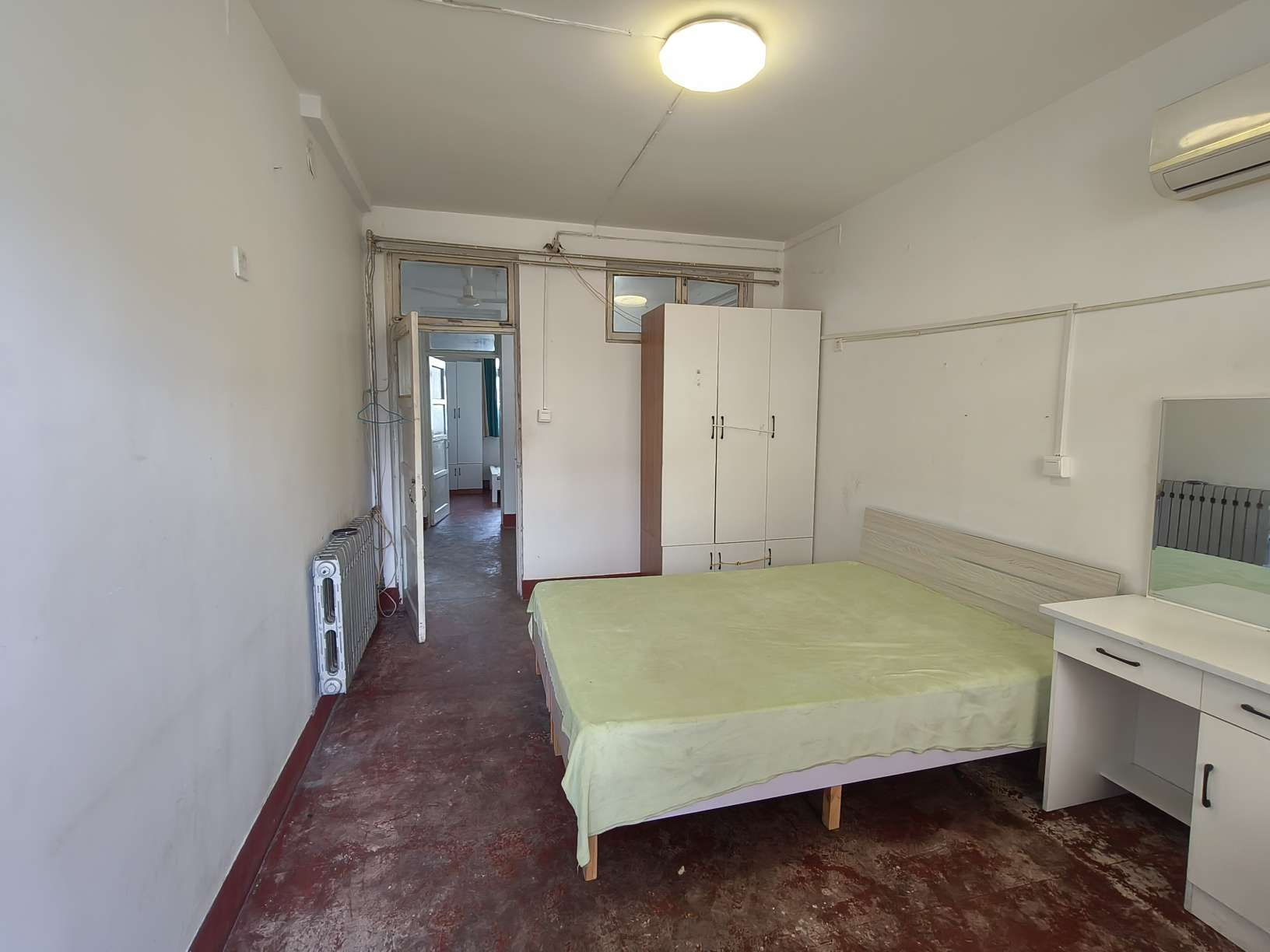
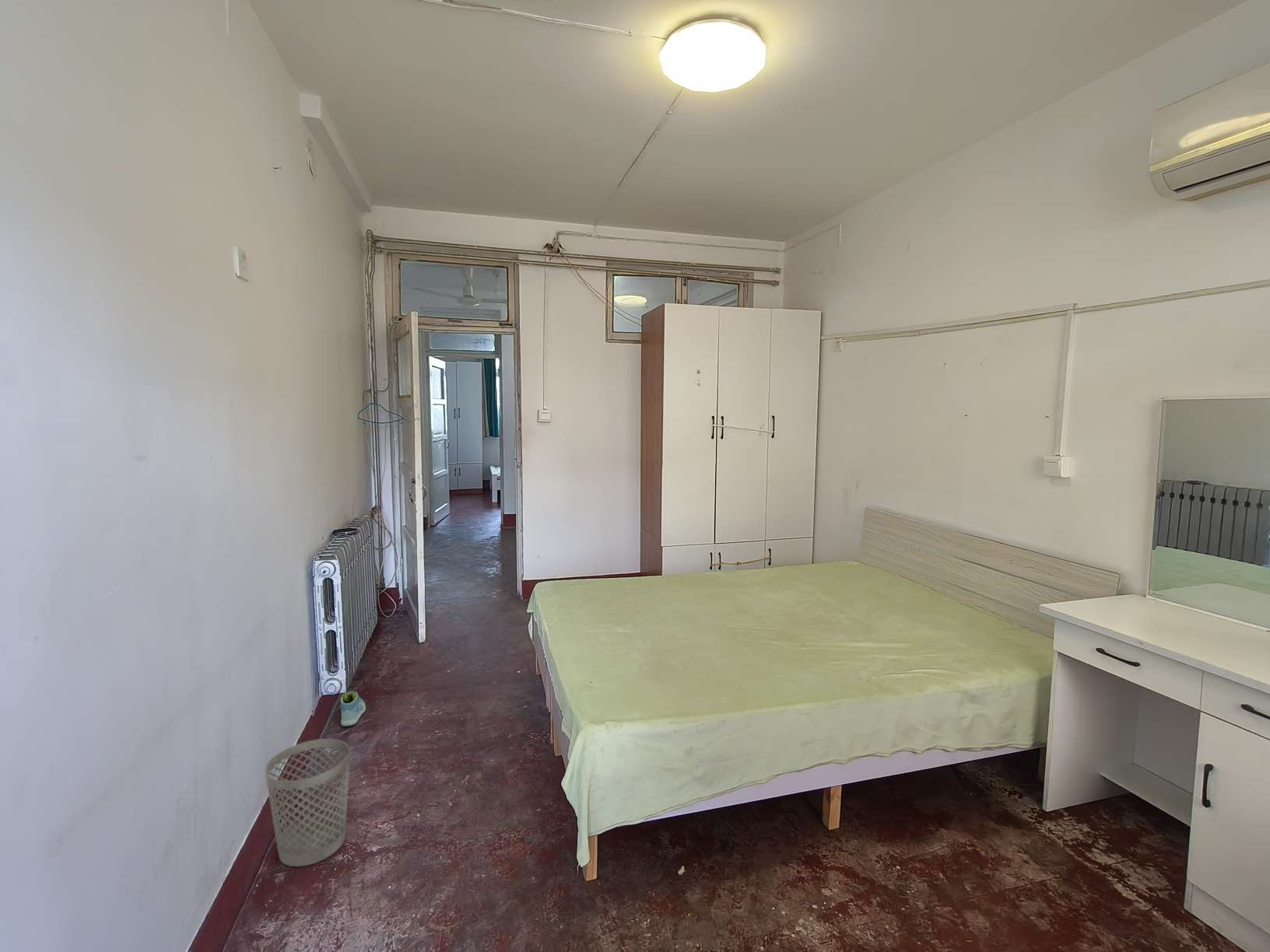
+ wastebasket [264,738,351,867]
+ sneaker [340,690,367,727]
